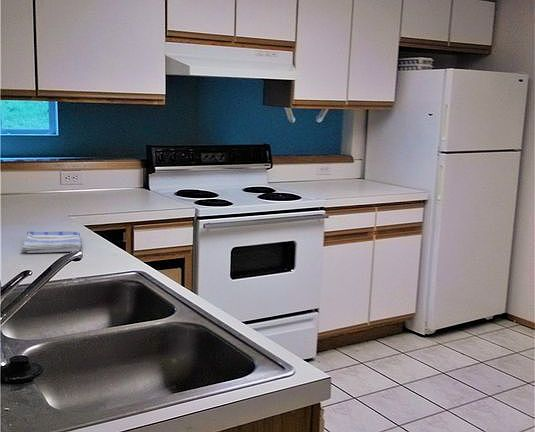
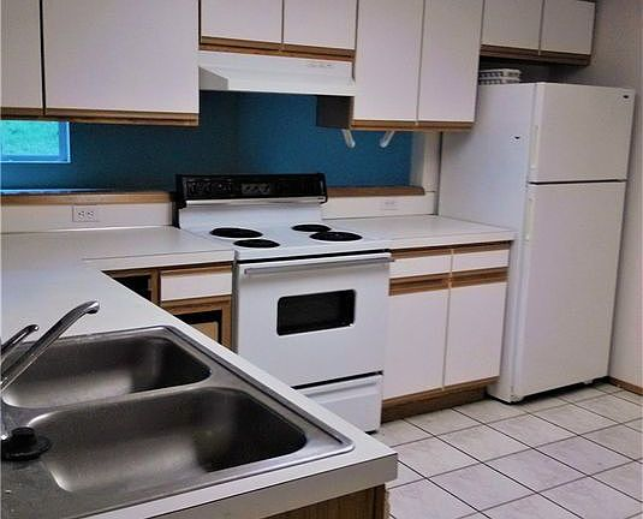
- dish towel [19,230,82,254]
